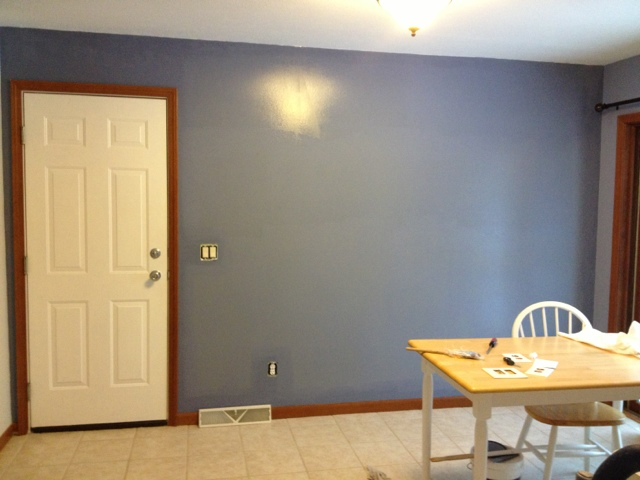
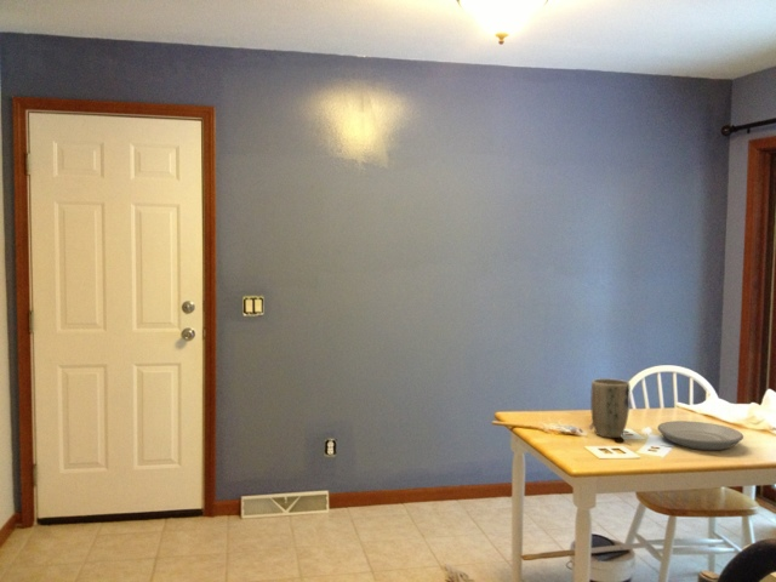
+ plate [656,420,744,451]
+ plant pot [589,377,632,439]
